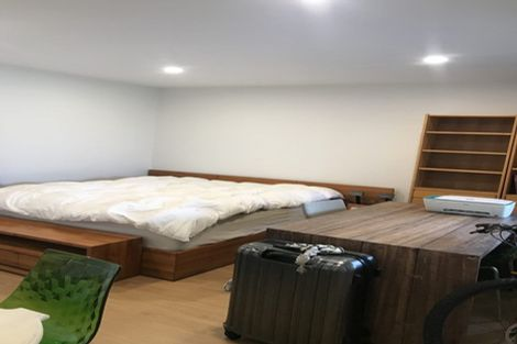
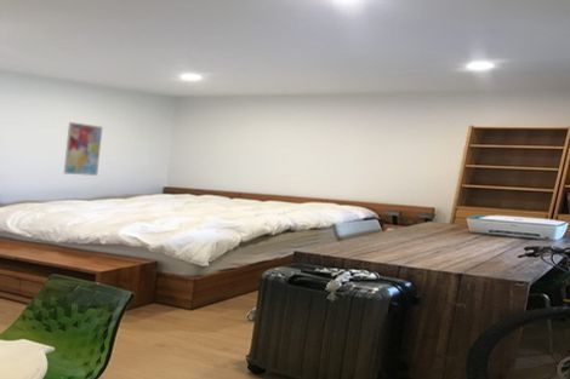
+ wall art [63,121,103,177]
